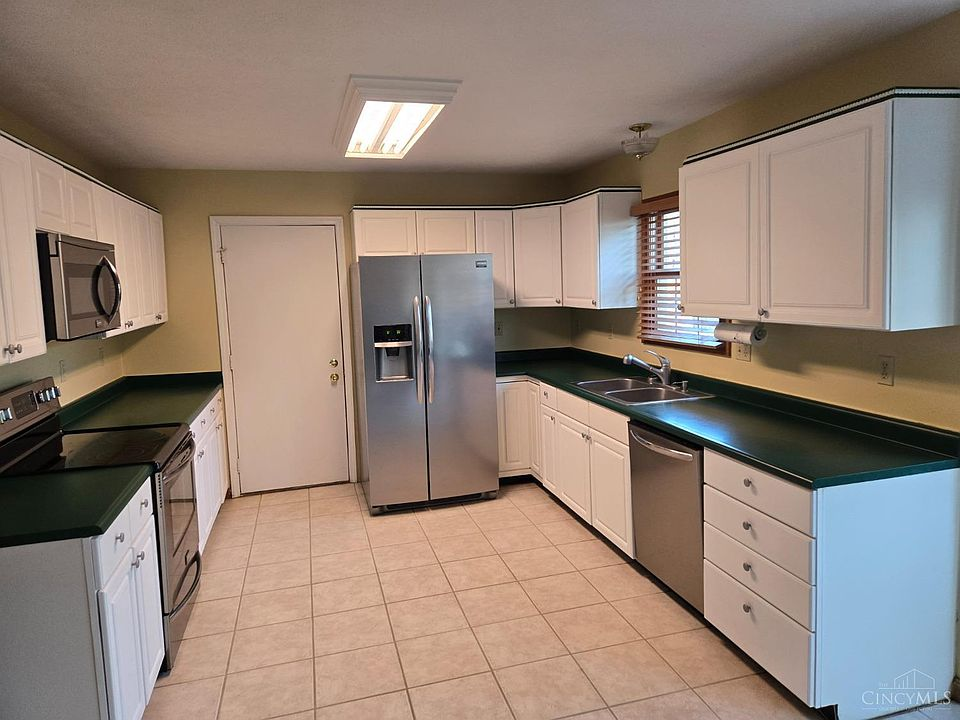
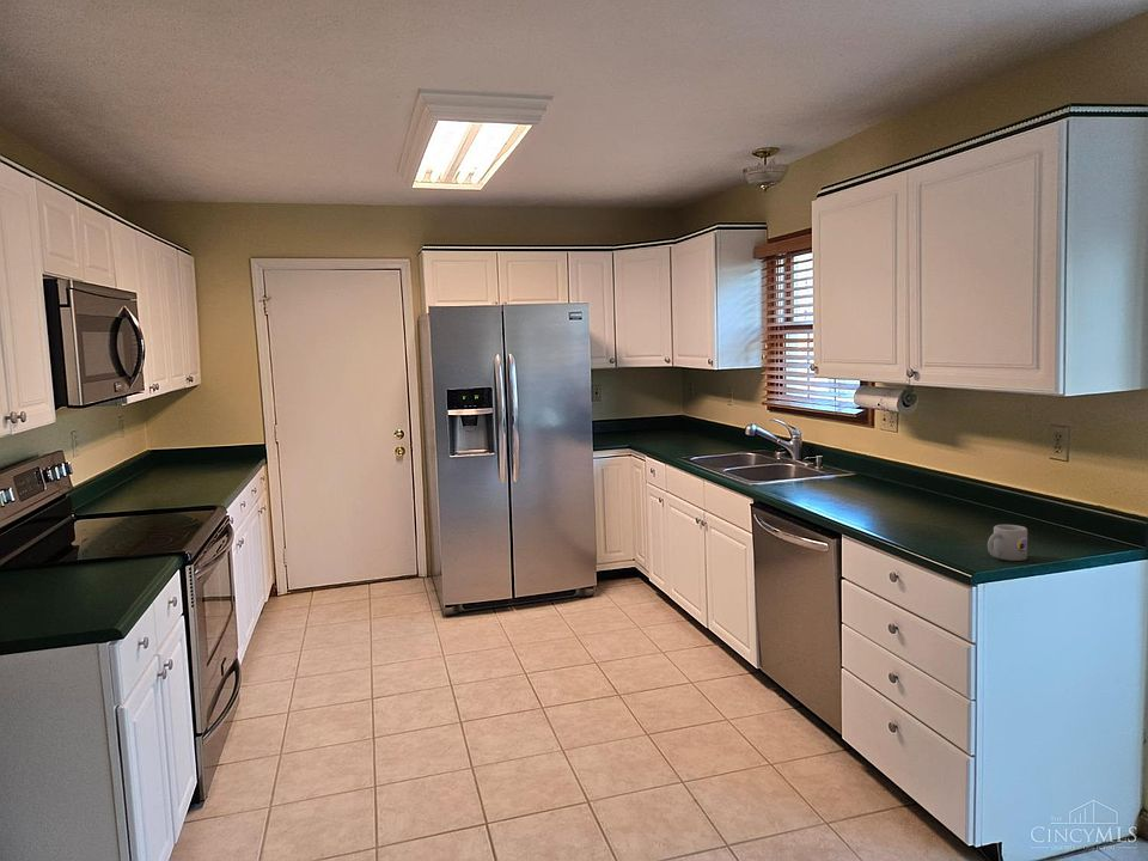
+ mug [987,524,1028,562]
